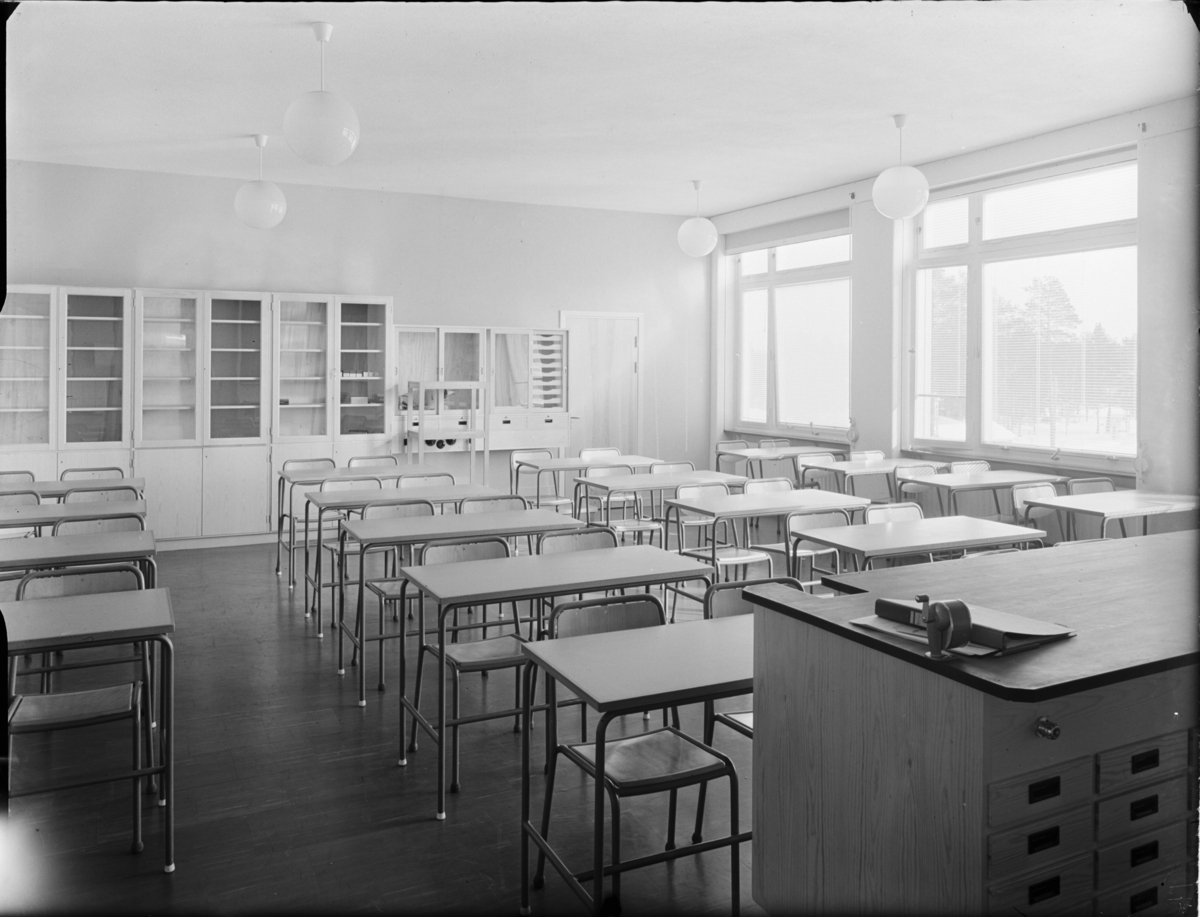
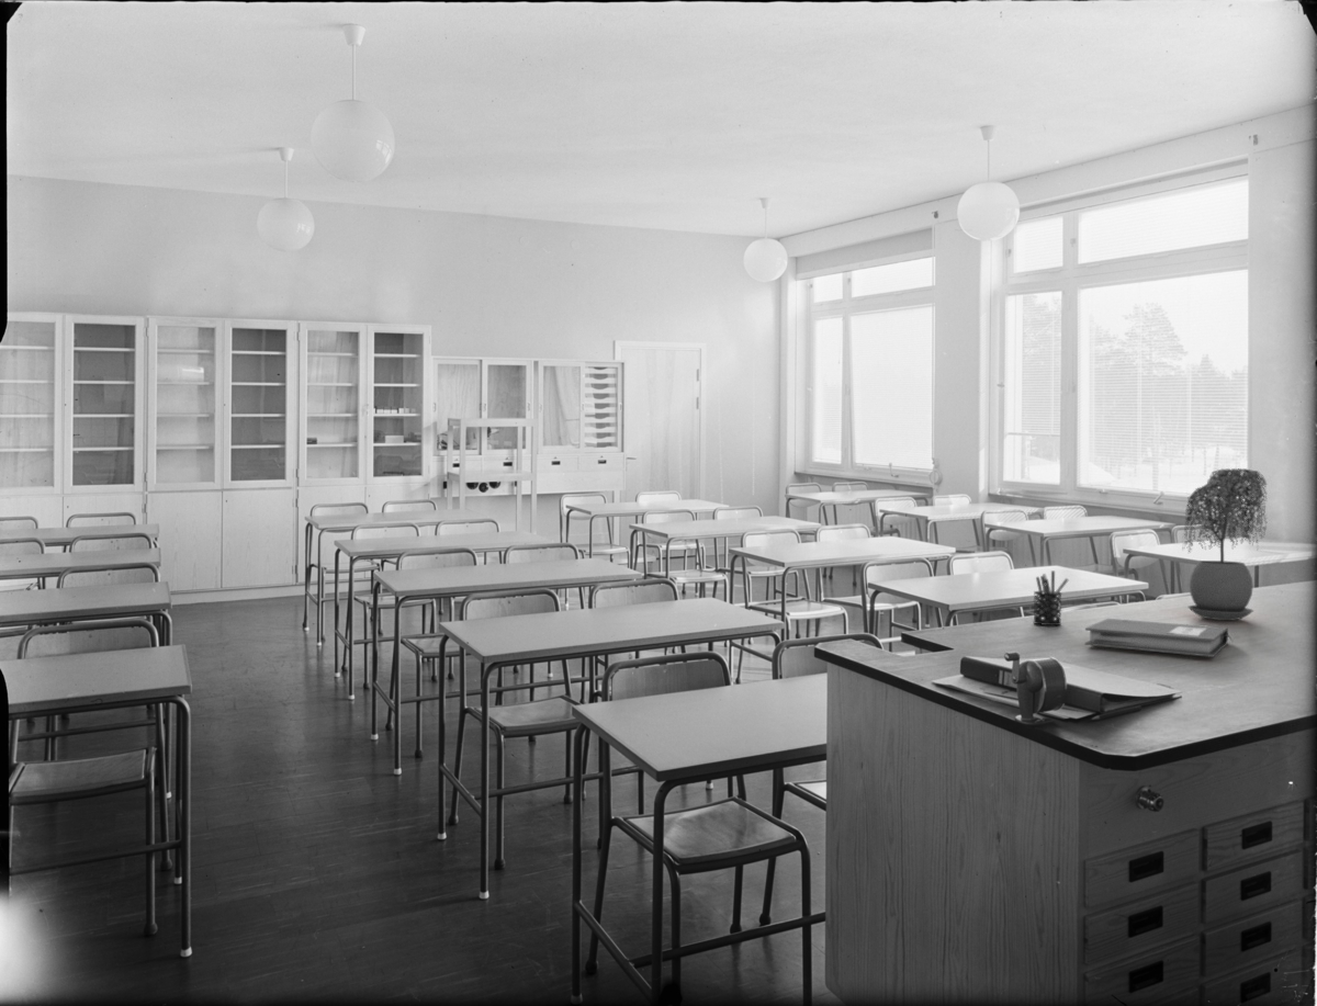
+ notebook [1084,618,1235,658]
+ potted plant [1181,467,1268,621]
+ pen holder [1033,569,1070,626]
